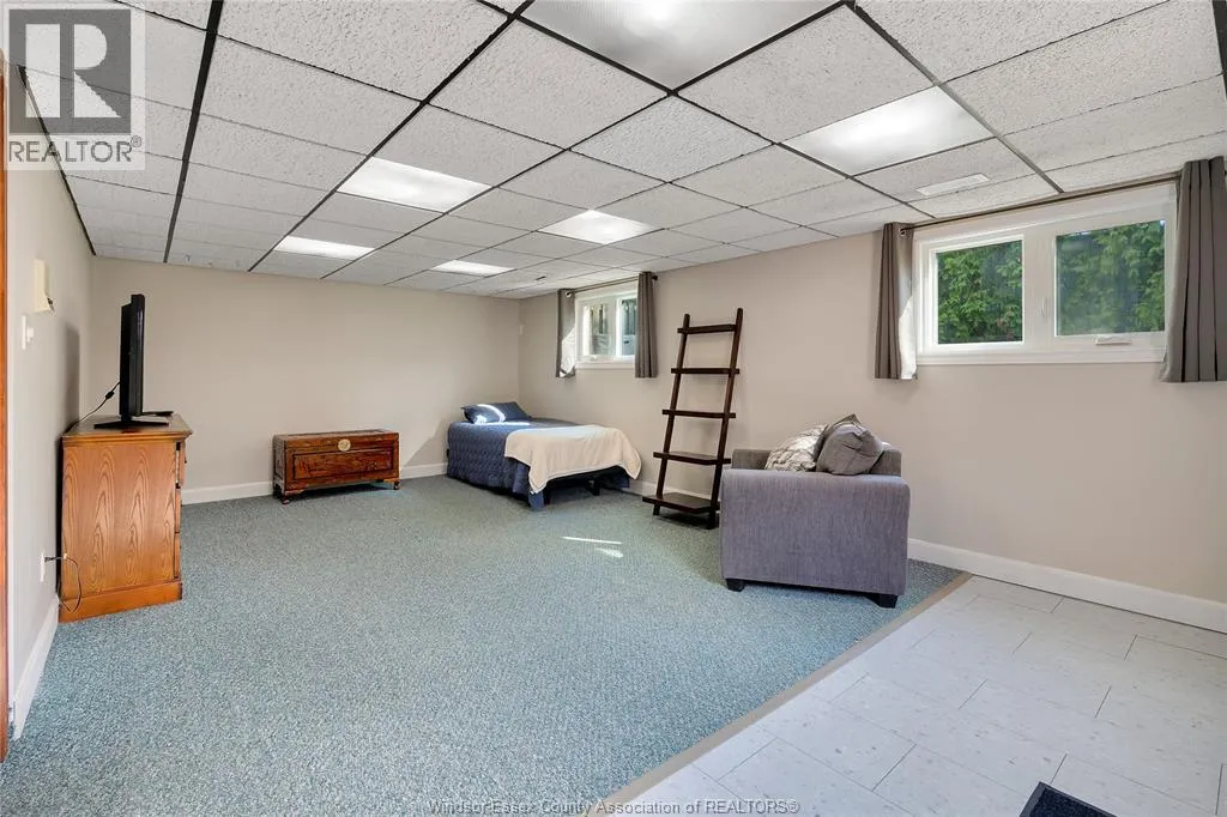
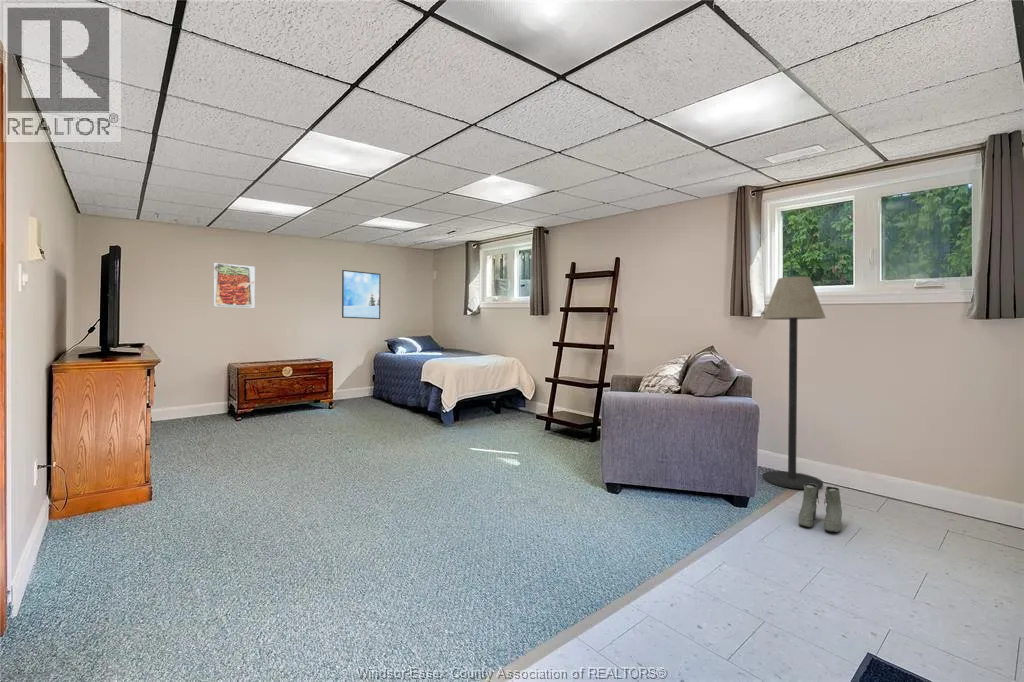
+ floor lamp [762,276,827,490]
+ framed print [341,269,381,320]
+ boots [798,484,843,533]
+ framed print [212,262,256,309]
